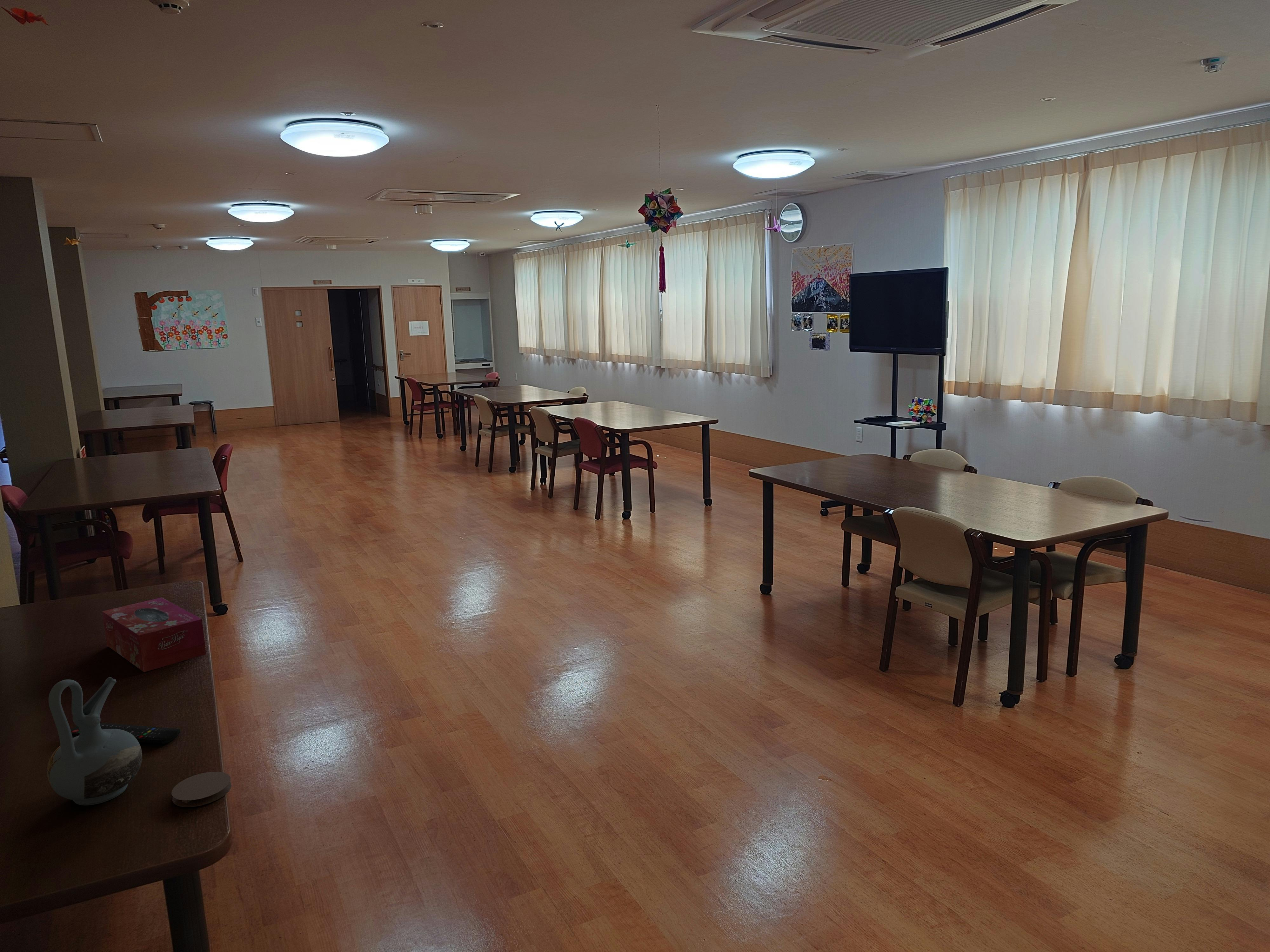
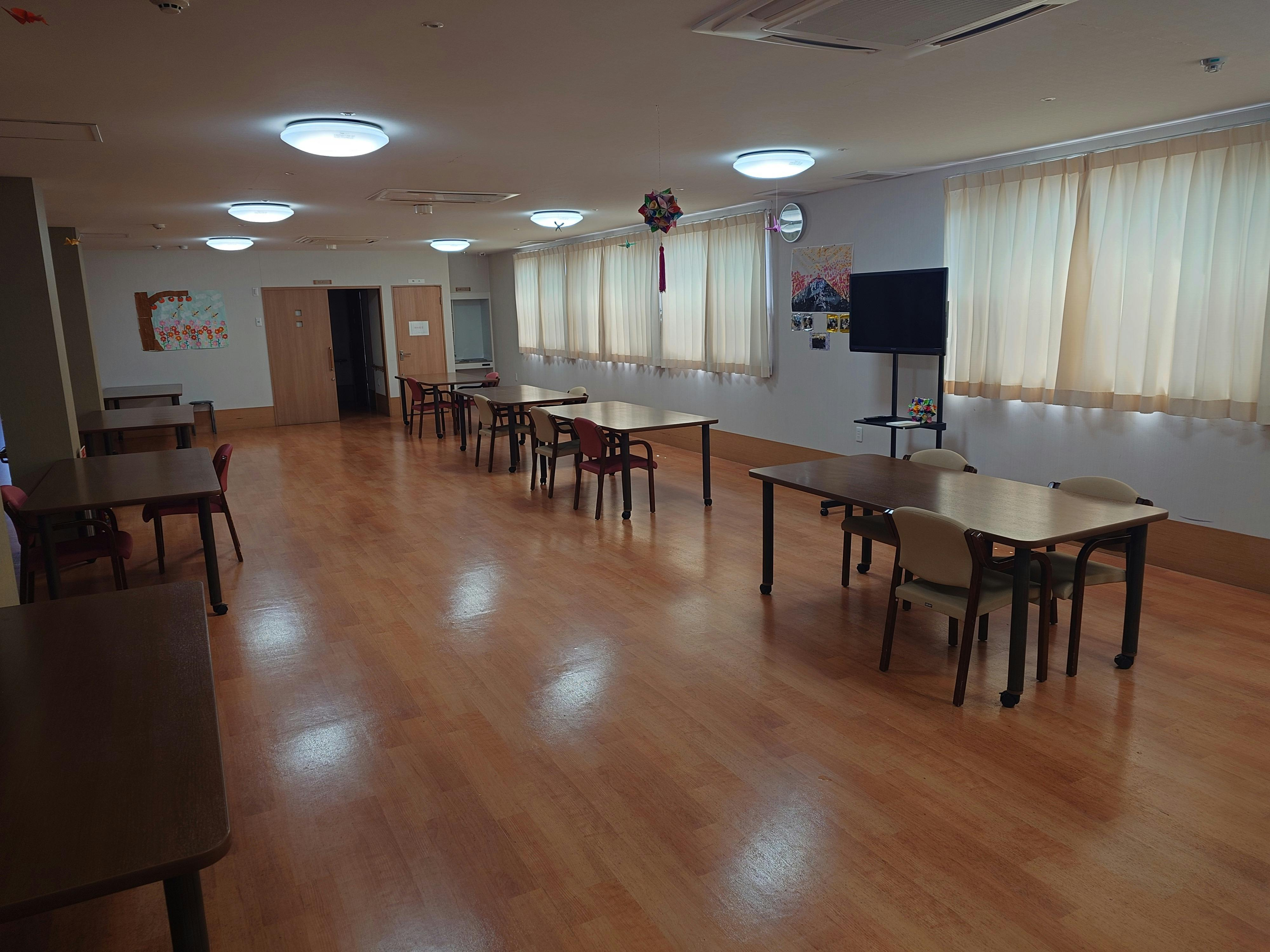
- coaster [171,771,231,808]
- tissue box [102,597,206,672]
- remote control [70,723,181,744]
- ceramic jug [47,677,143,806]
